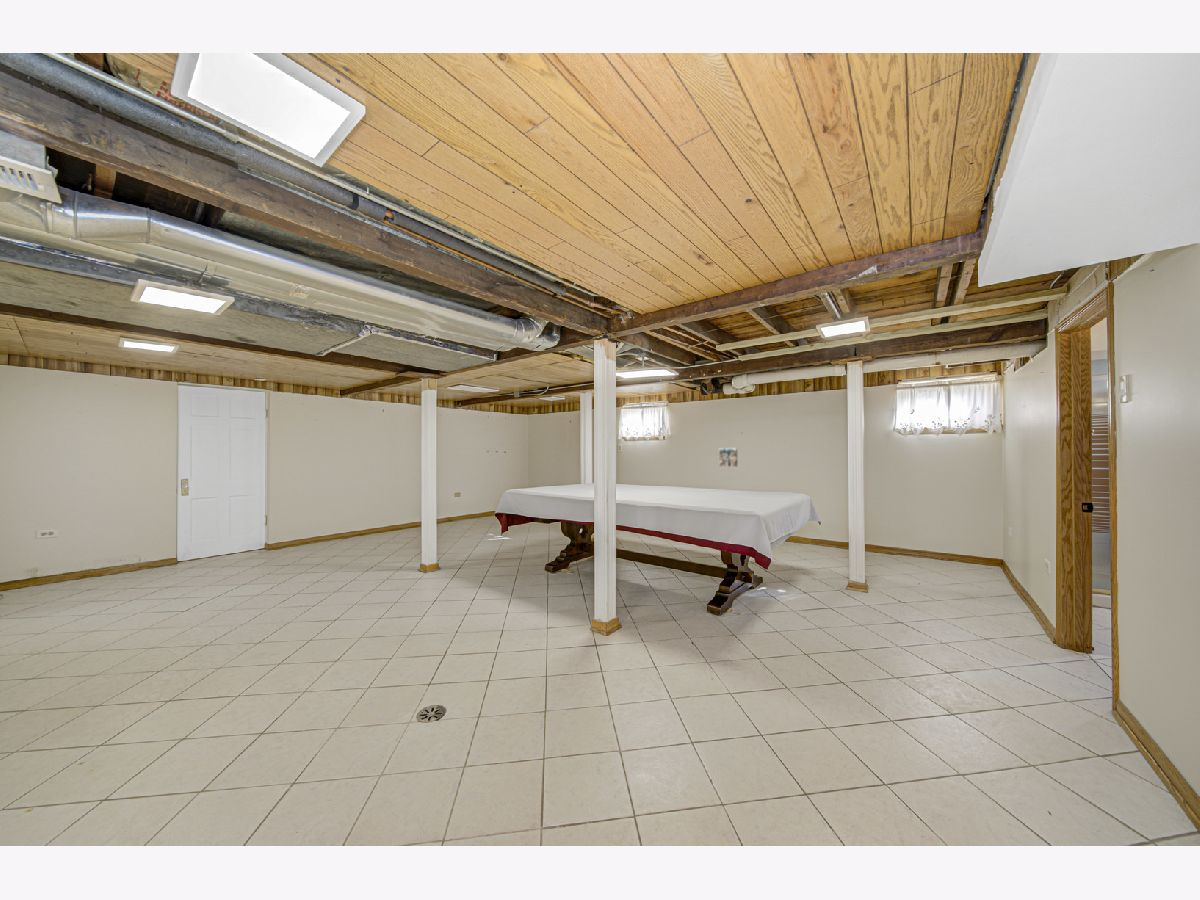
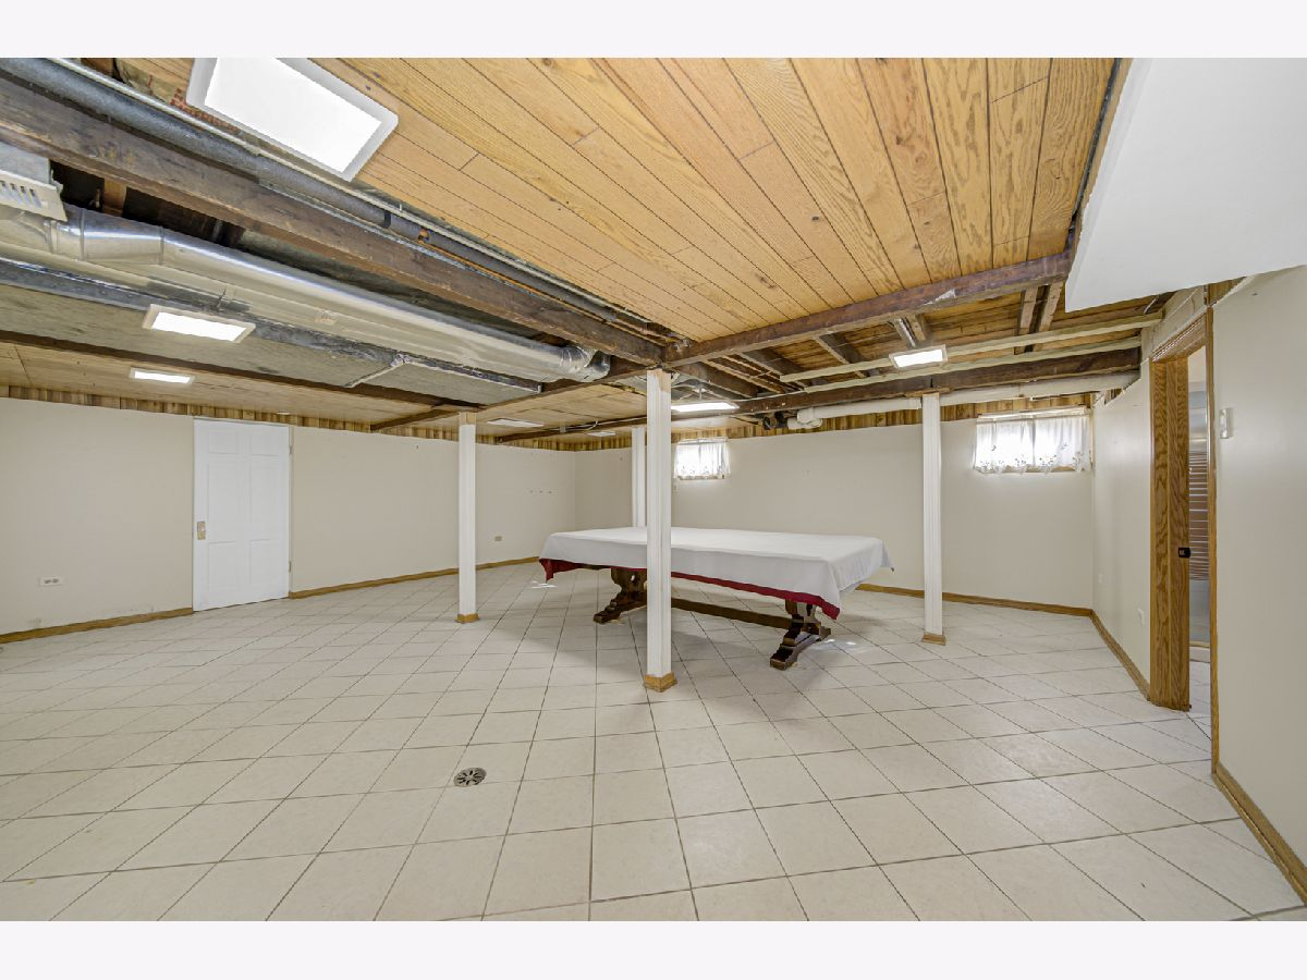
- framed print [718,447,739,468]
